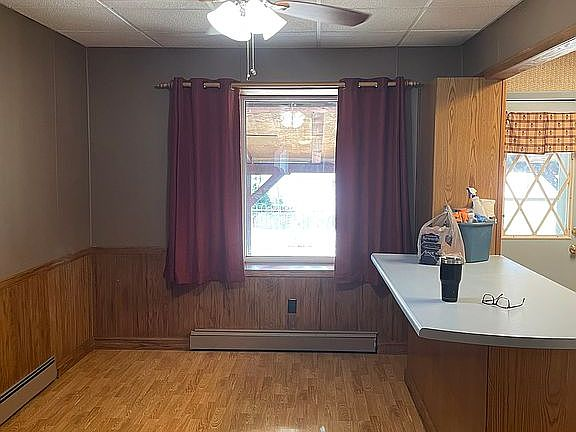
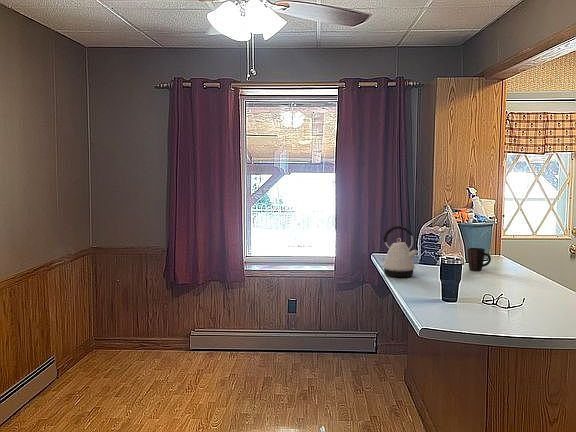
+ kettle [380,225,419,278]
+ mug [467,247,492,272]
